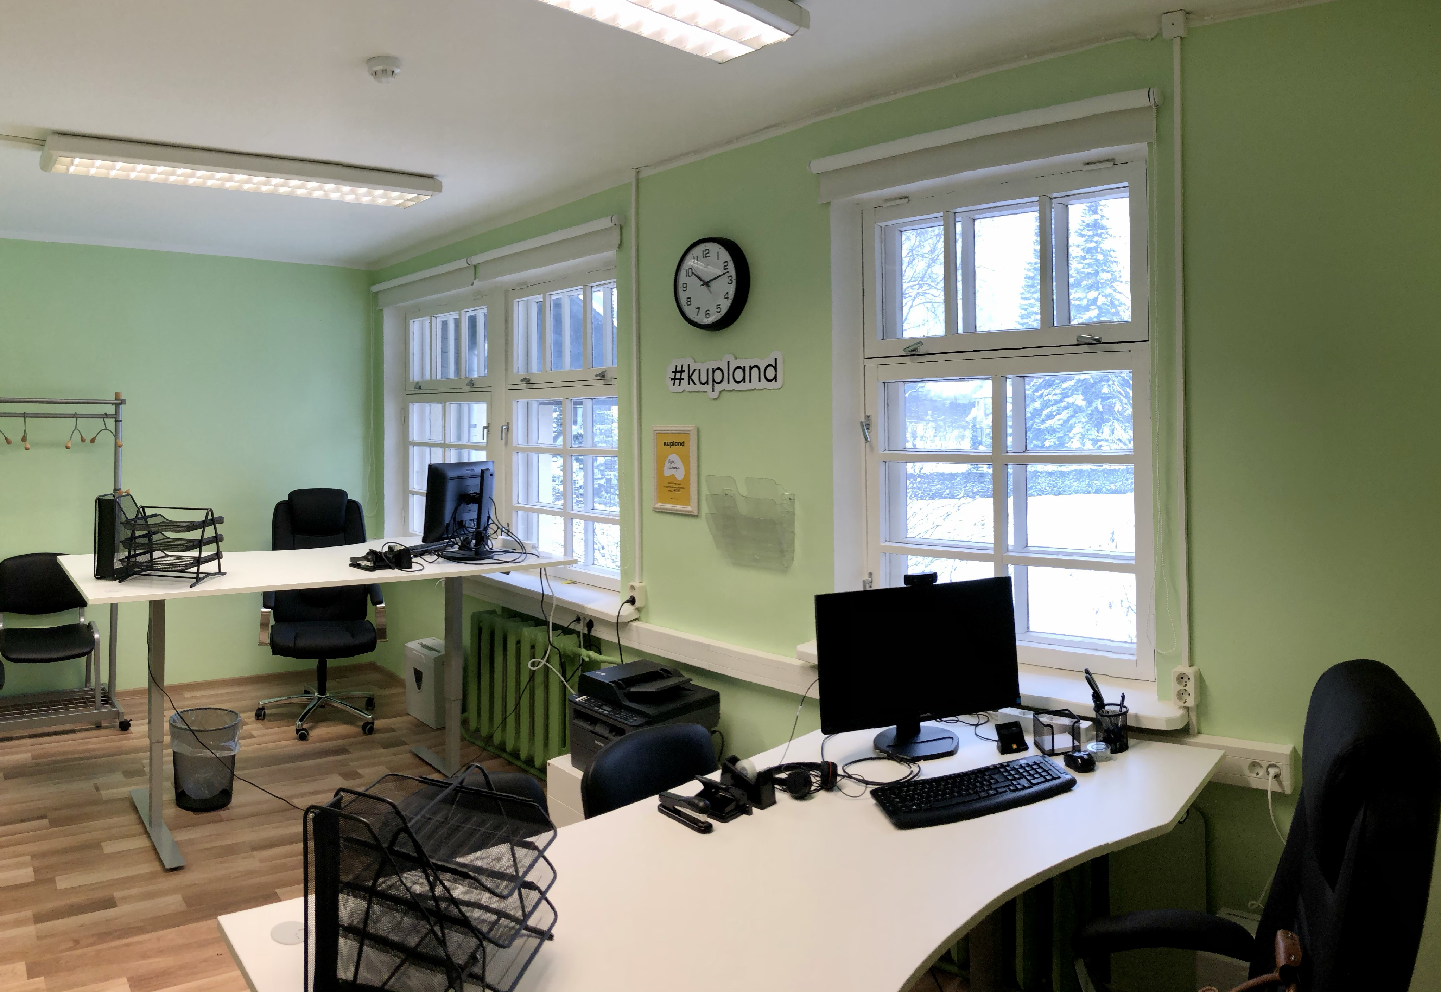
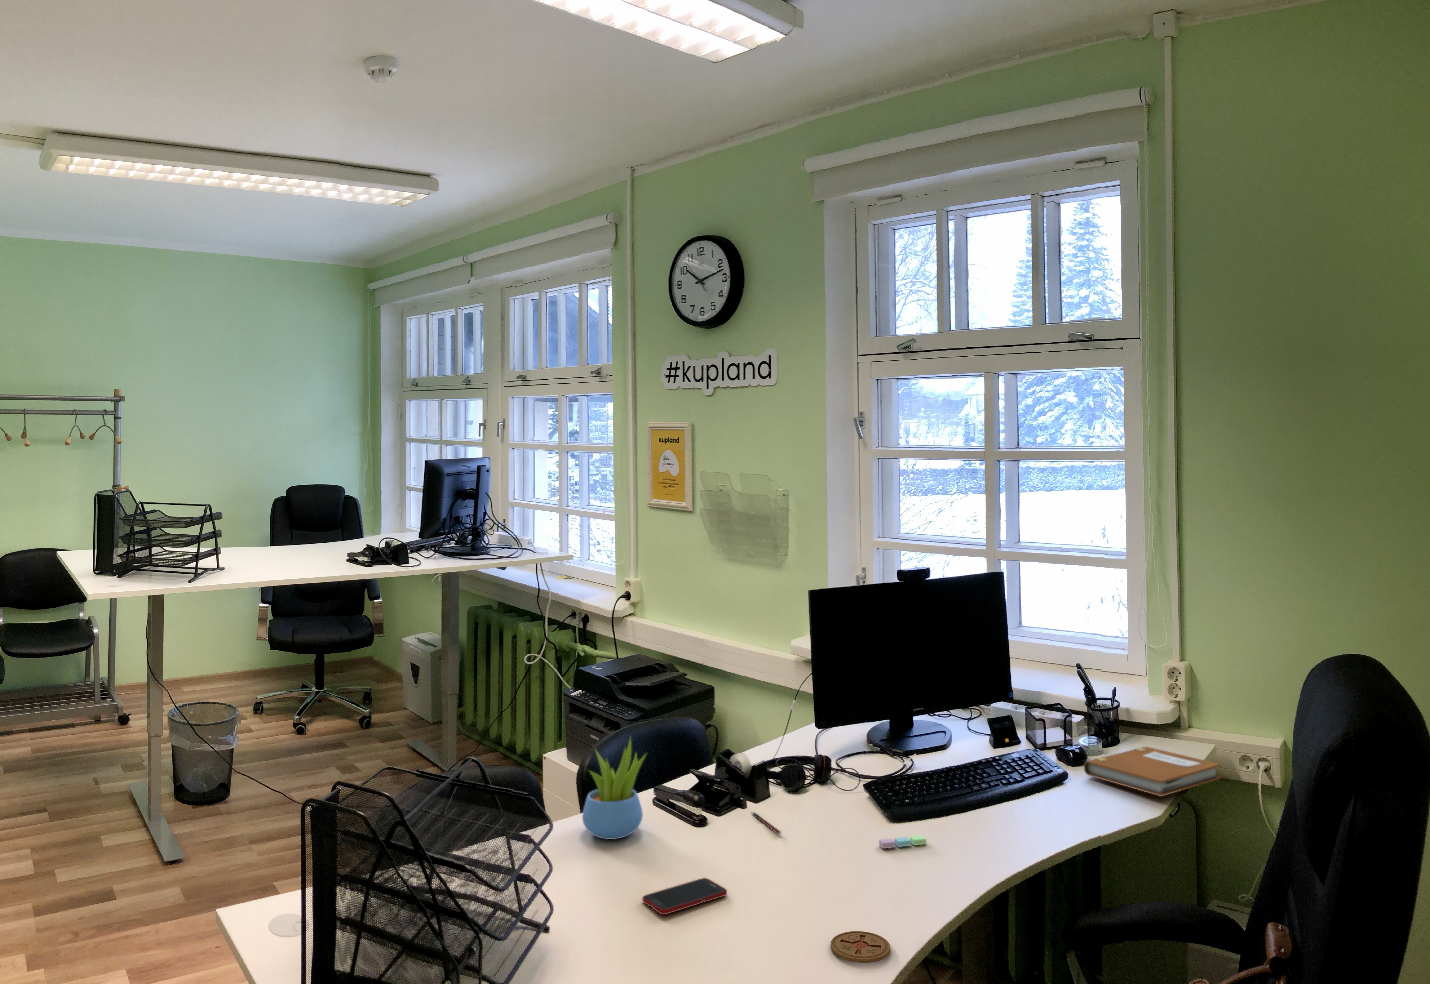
+ cell phone [642,878,728,914]
+ coaster [830,931,891,963]
+ sticky notes [878,835,927,849]
+ notebook [1083,746,1221,797]
+ succulent plant [582,735,648,840]
+ pen [751,811,781,835]
